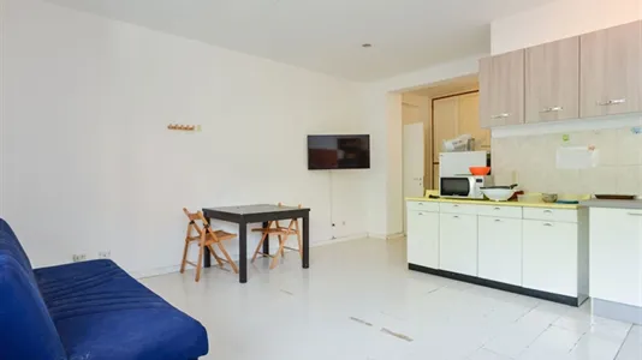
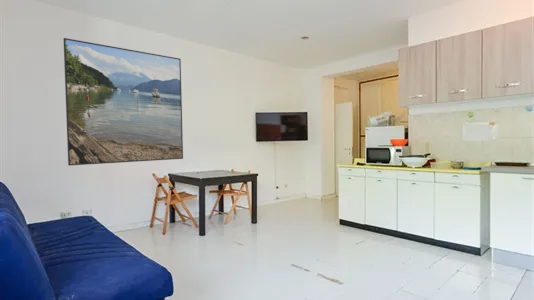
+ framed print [62,37,184,167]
